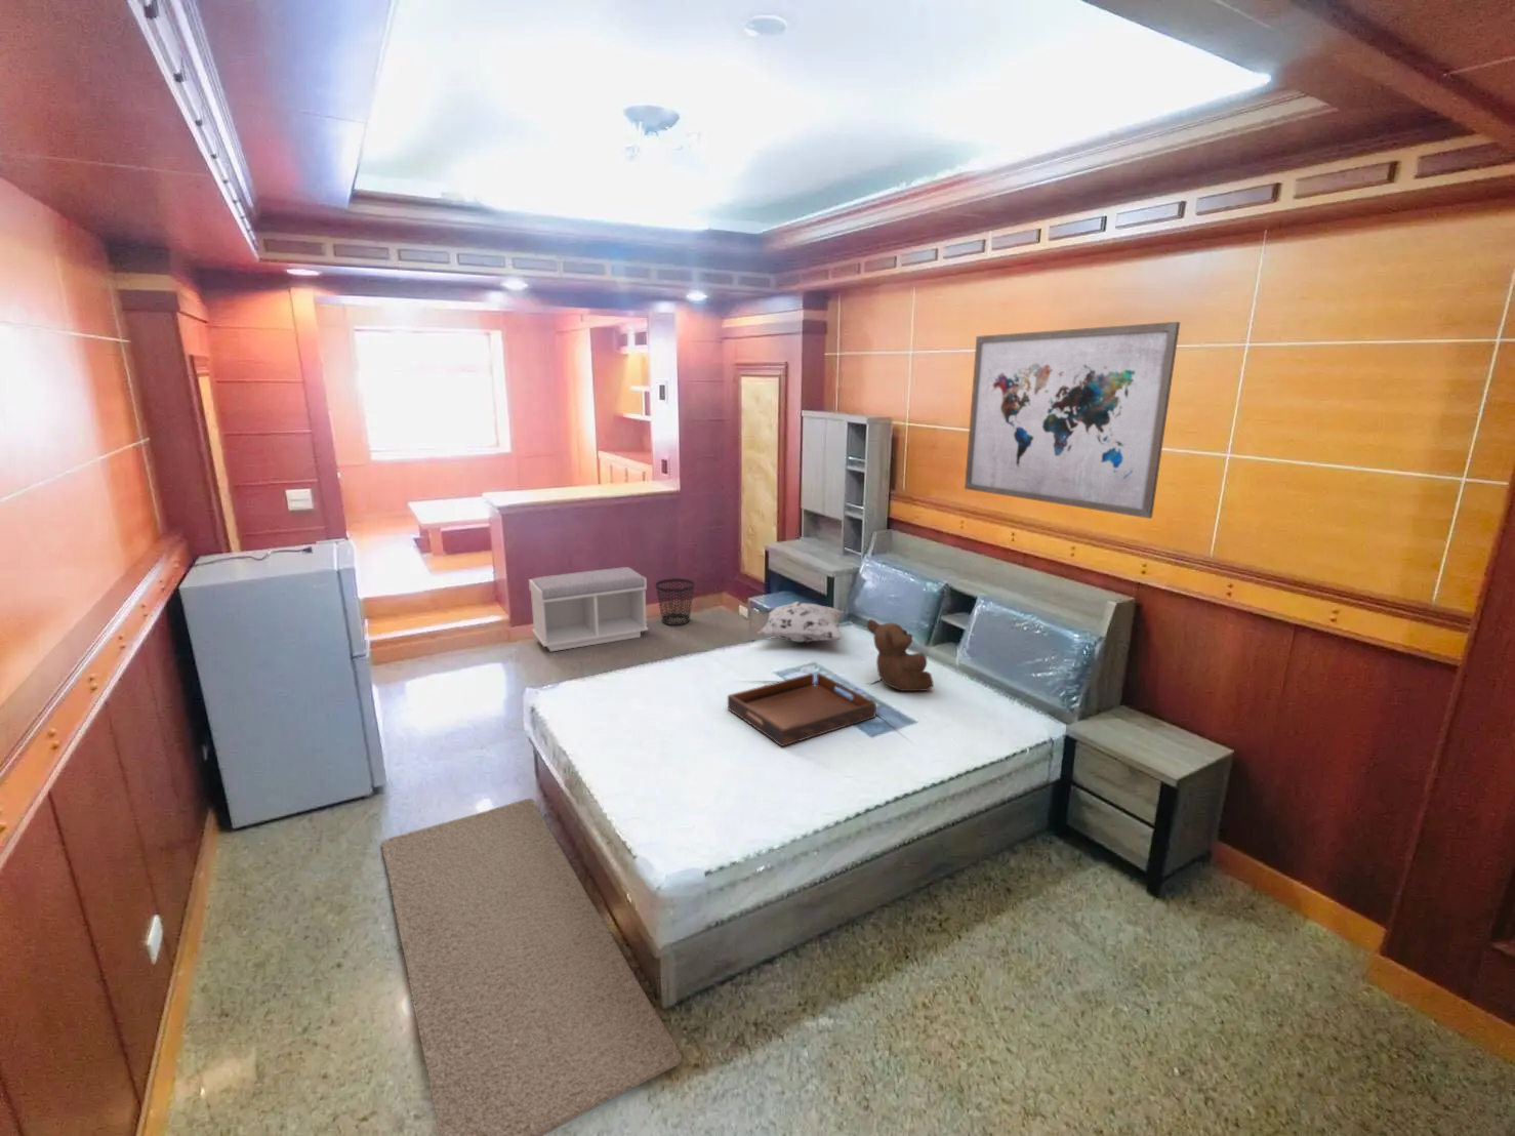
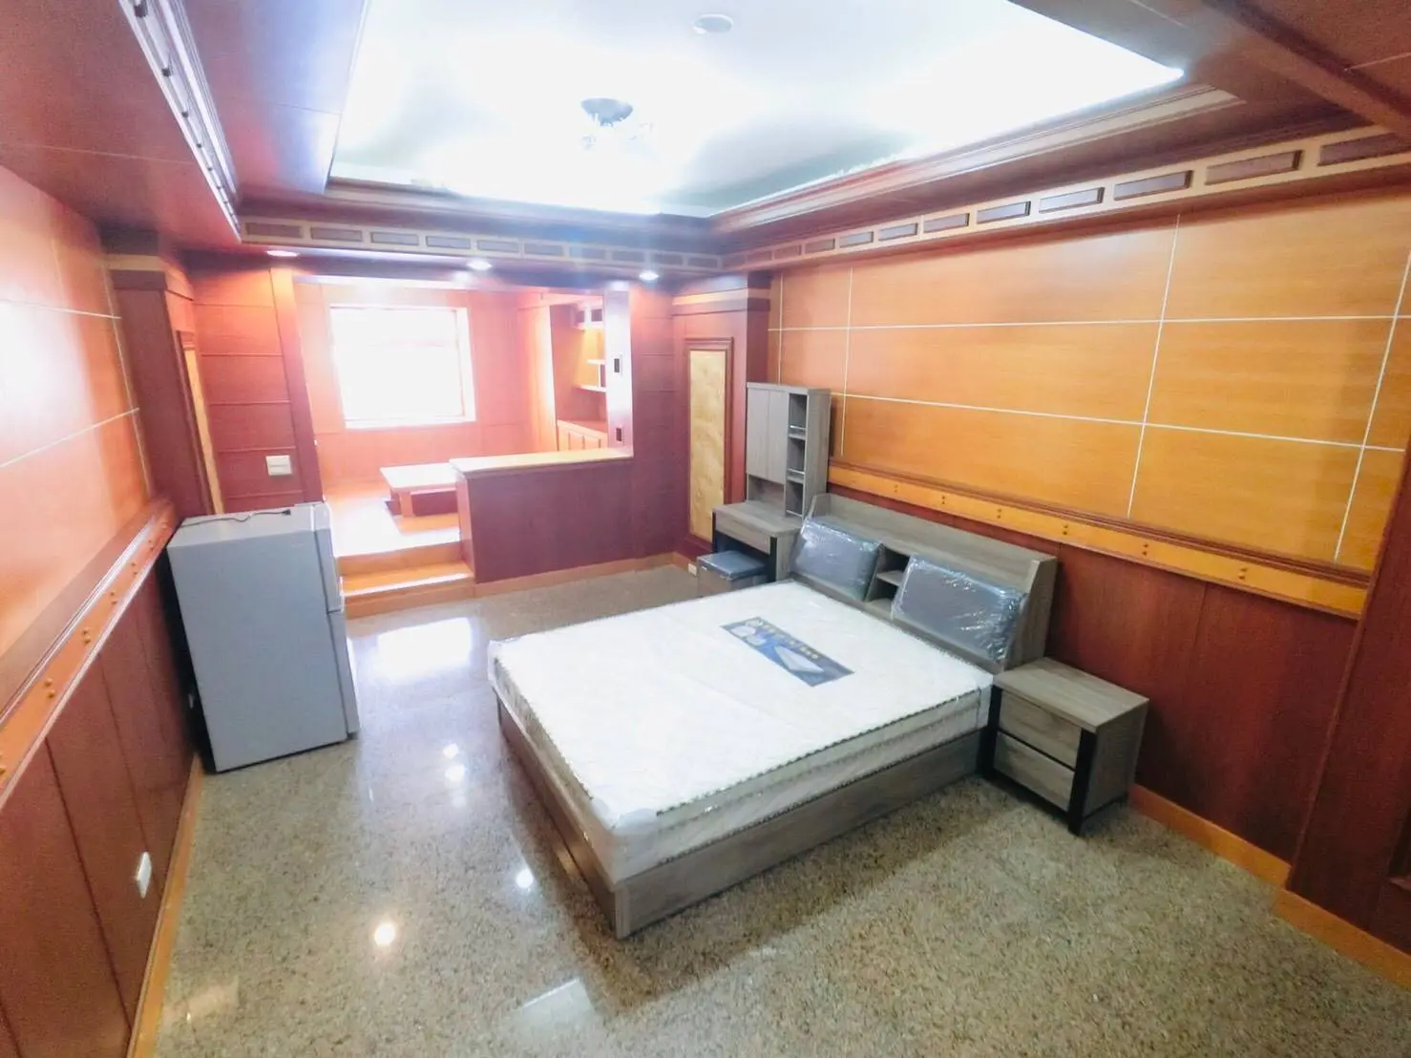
- decorative pillow [756,600,845,644]
- wall art [964,321,1181,520]
- serving tray [726,673,878,747]
- teddy bear [866,618,935,692]
- rug [381,797,682,1136]
- bench [528,566,649,652]
- wastebasket [654,578,695,626]
